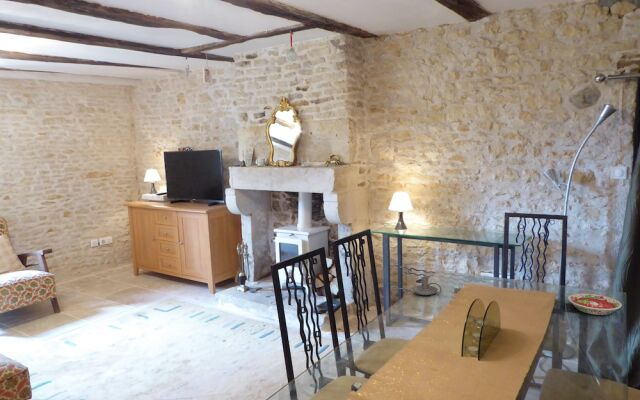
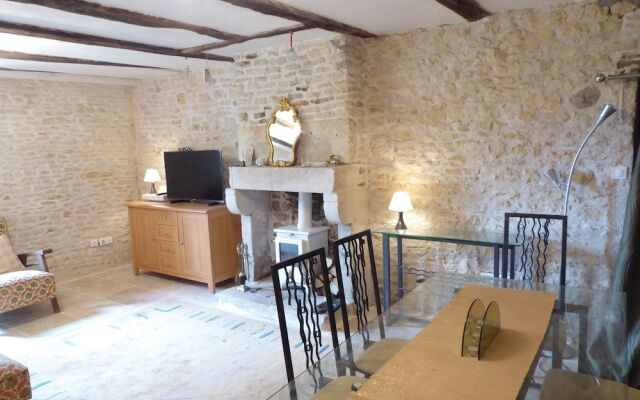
- bowl [567,292,622,316]
- candle holder [412,275,442,296]
